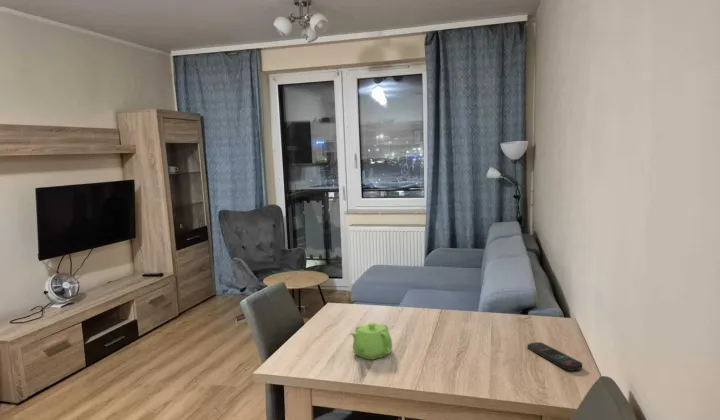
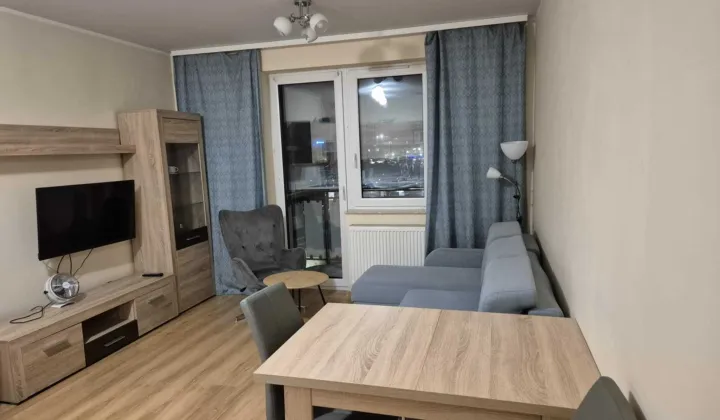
- teapot [349,322,393,360]
- remote control [526,341,583,372]
